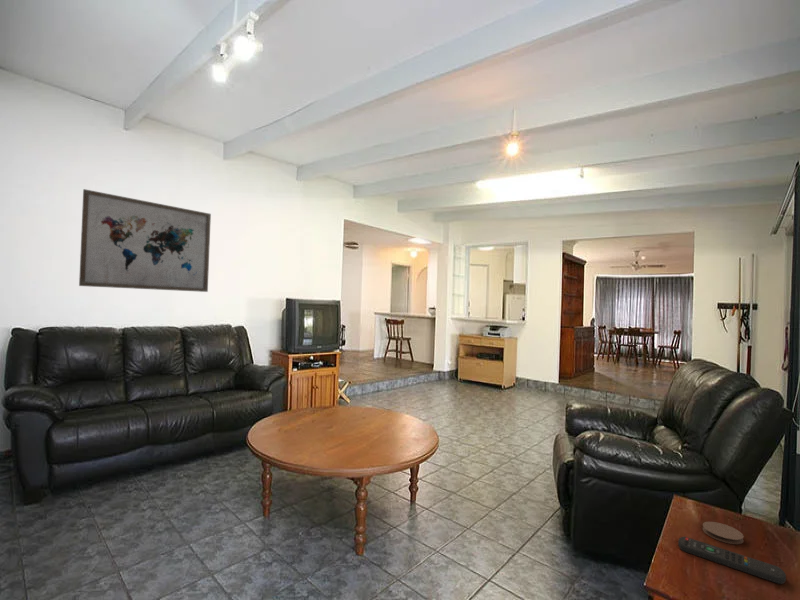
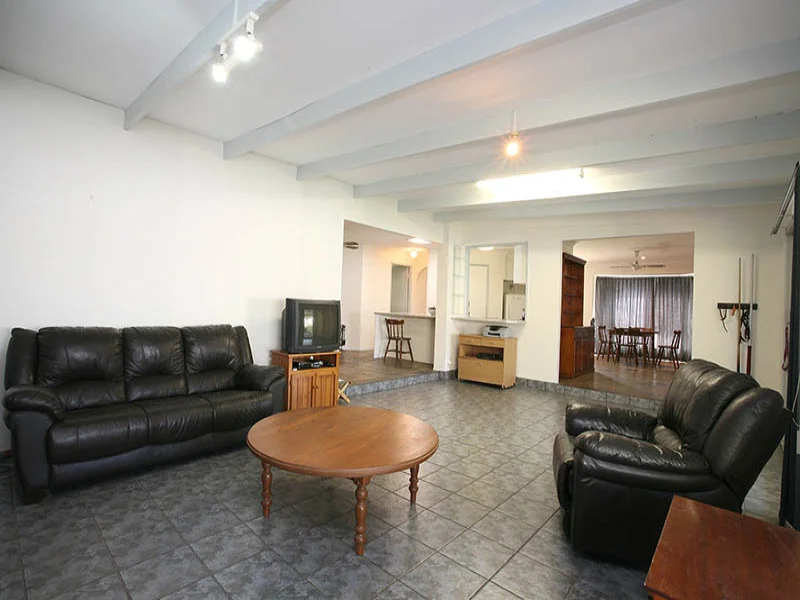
- wall art [78,188,212,293]
- coaster [702,521,745,545]
- remote control [677,536,787,585]
